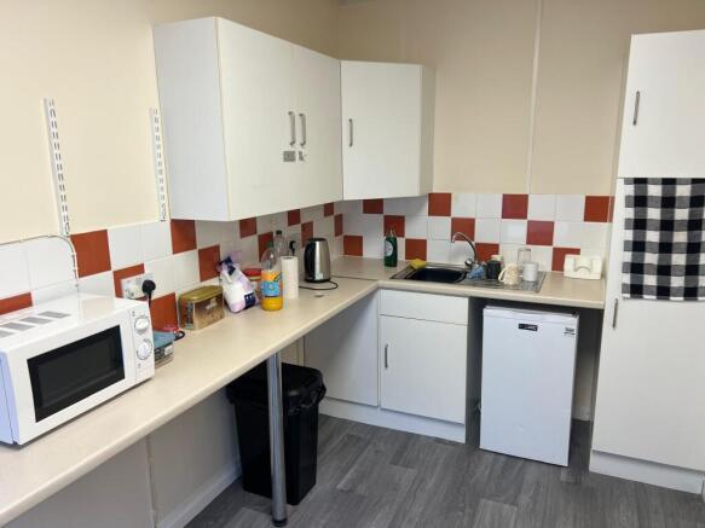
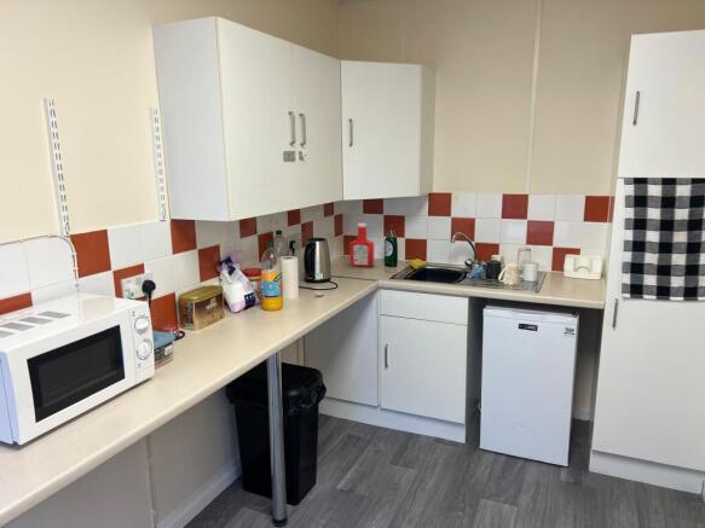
+ soap bottle [349,222,375,268]
